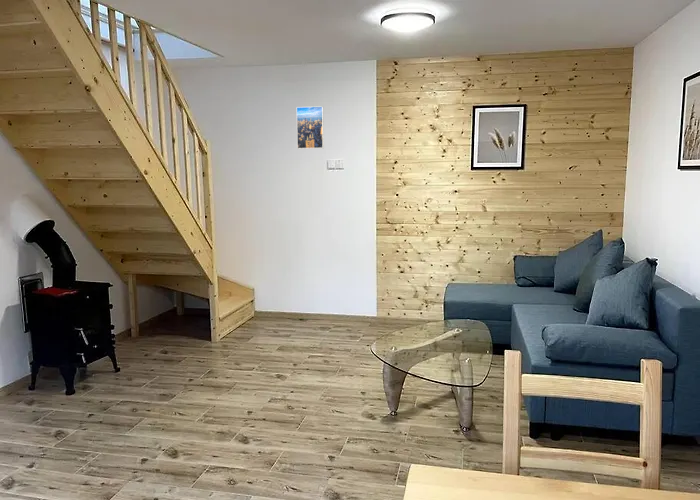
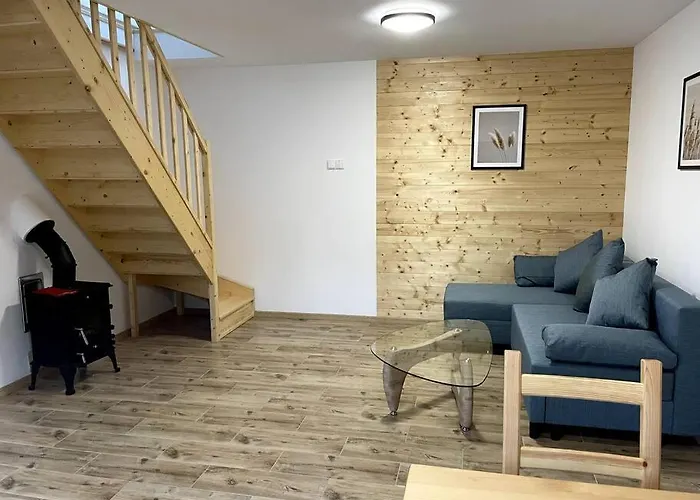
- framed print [295,105,325,150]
